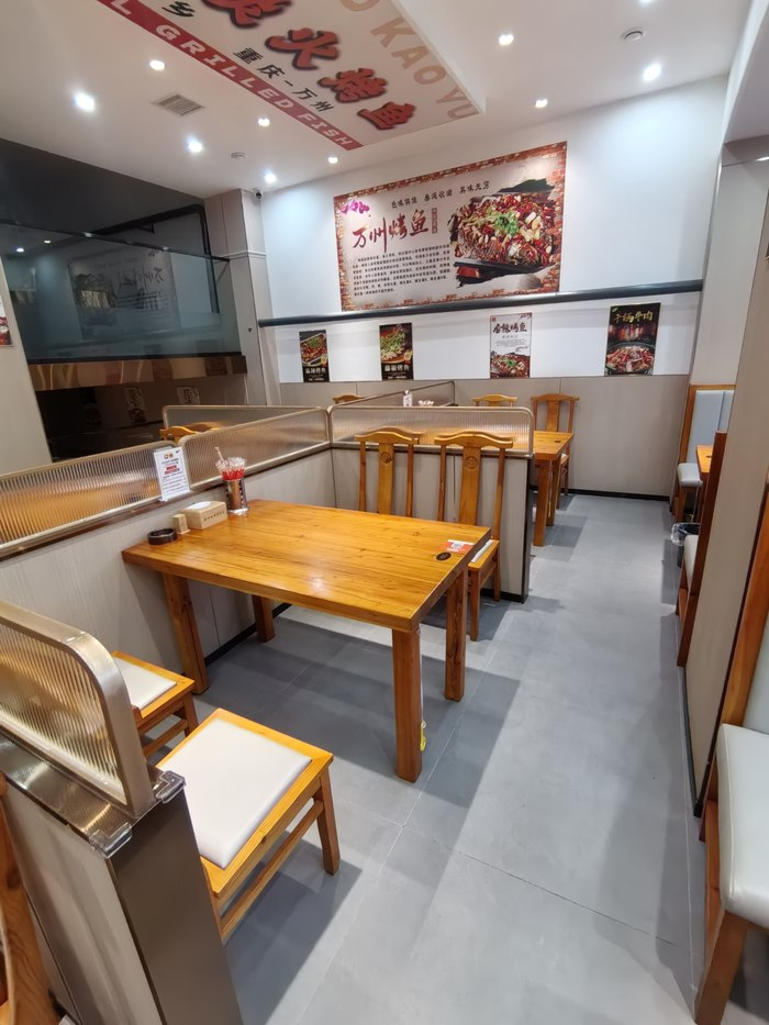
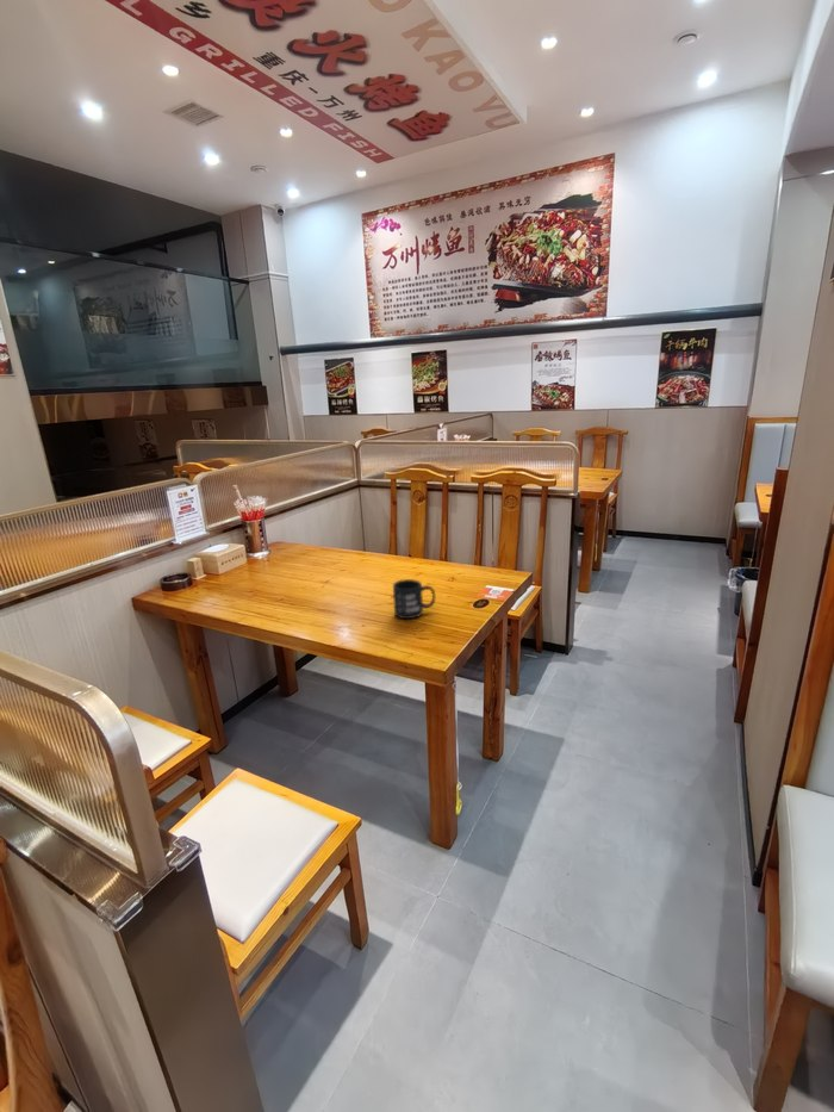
+ mug [392,578,436,620]
